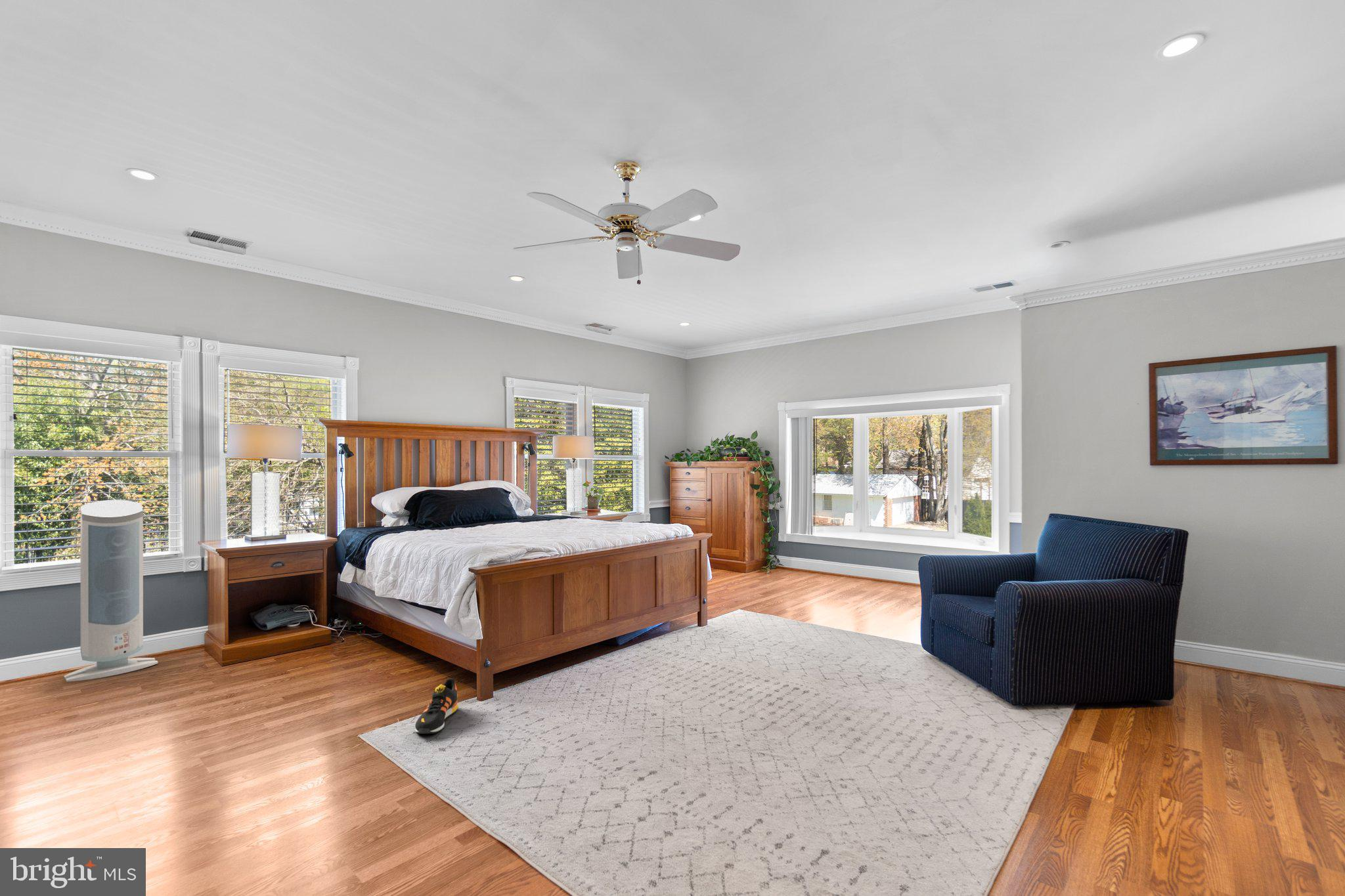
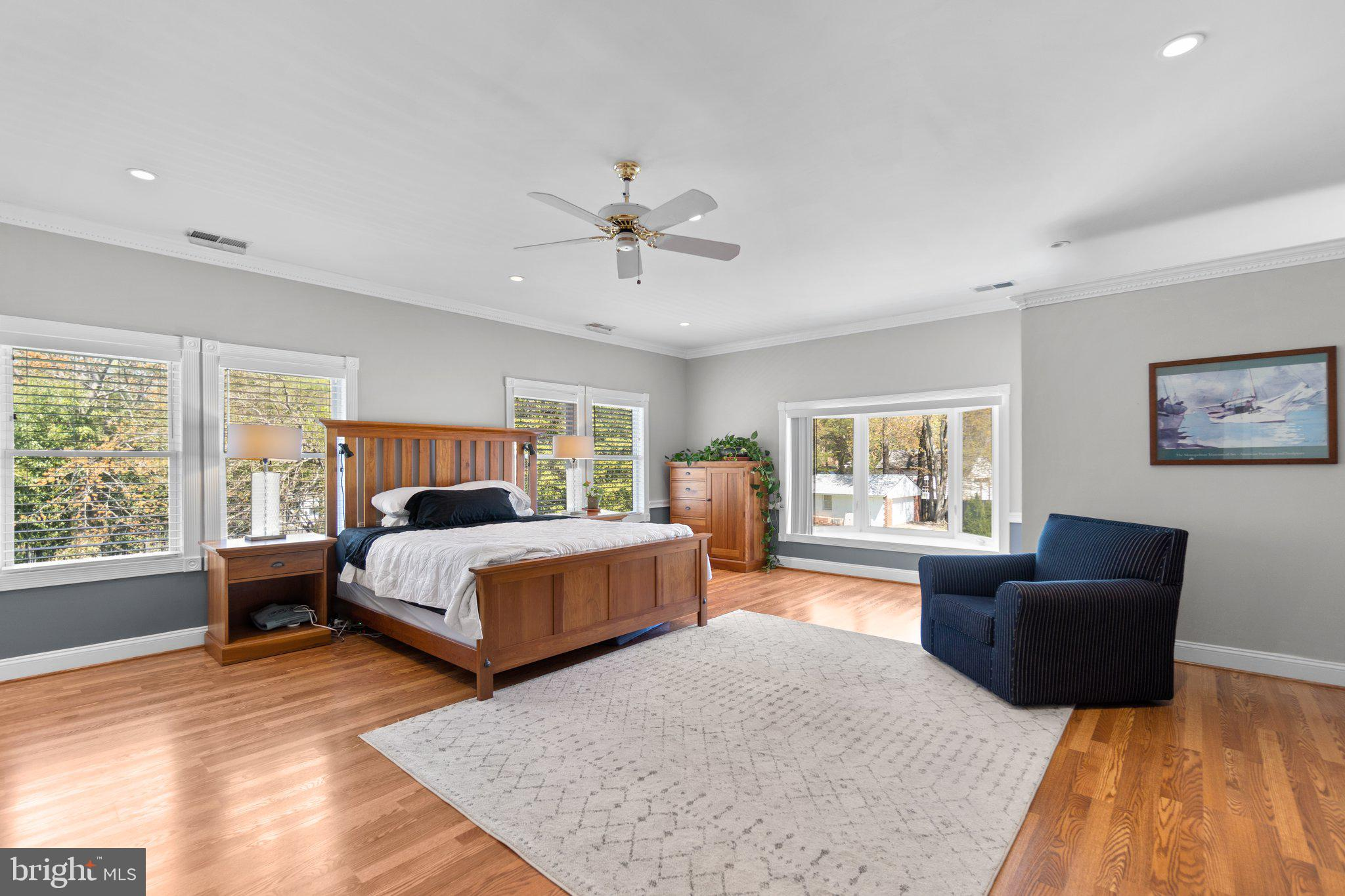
- shoe [414,678,459,735]
- air purifier [64,500,158,682]
